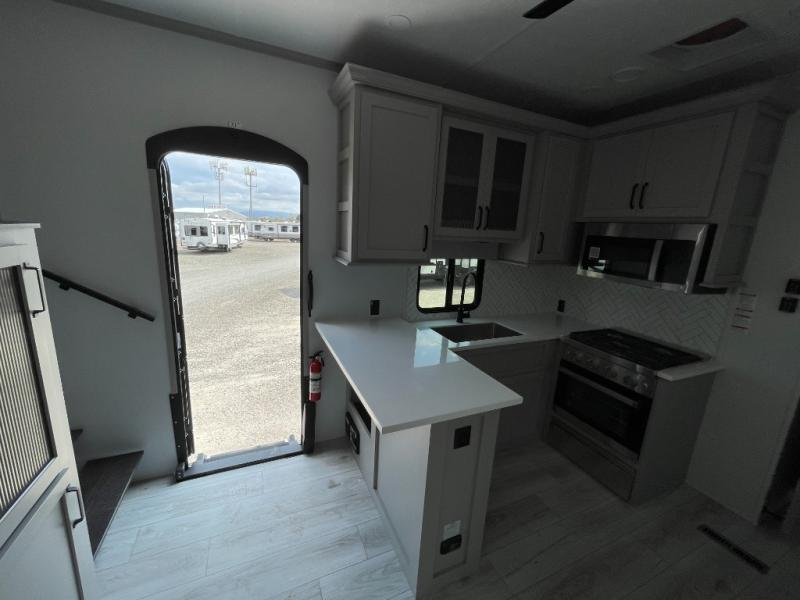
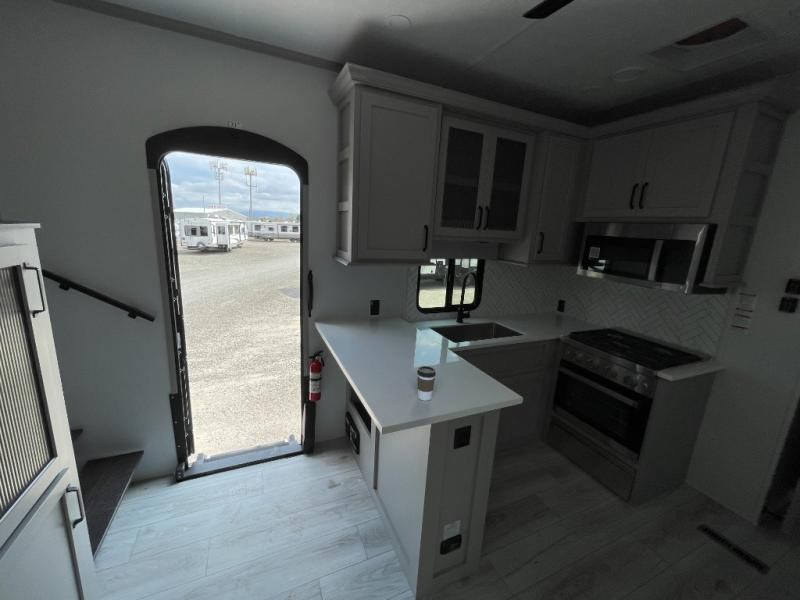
+ coffee cup [416,365,437,402]
